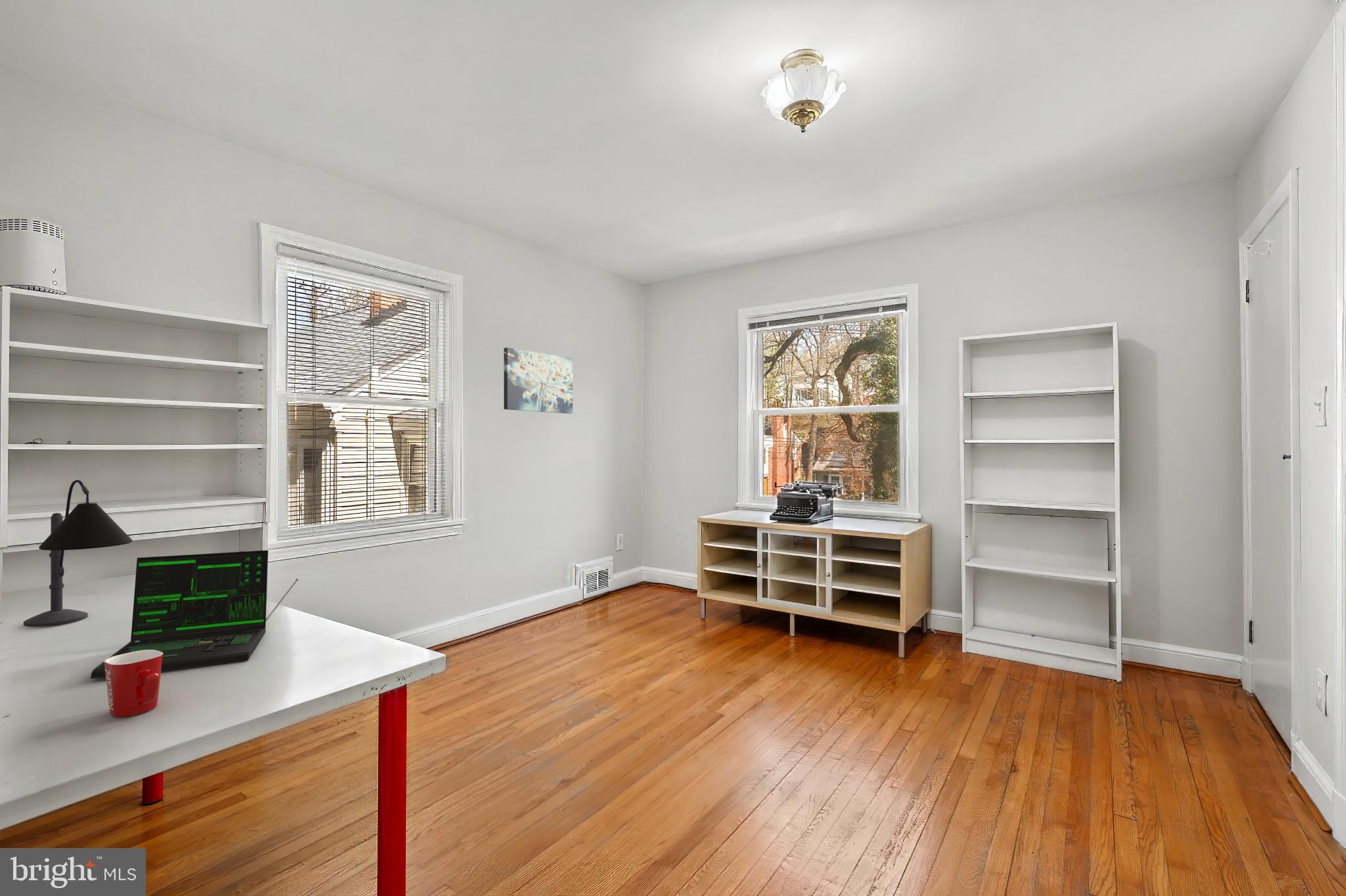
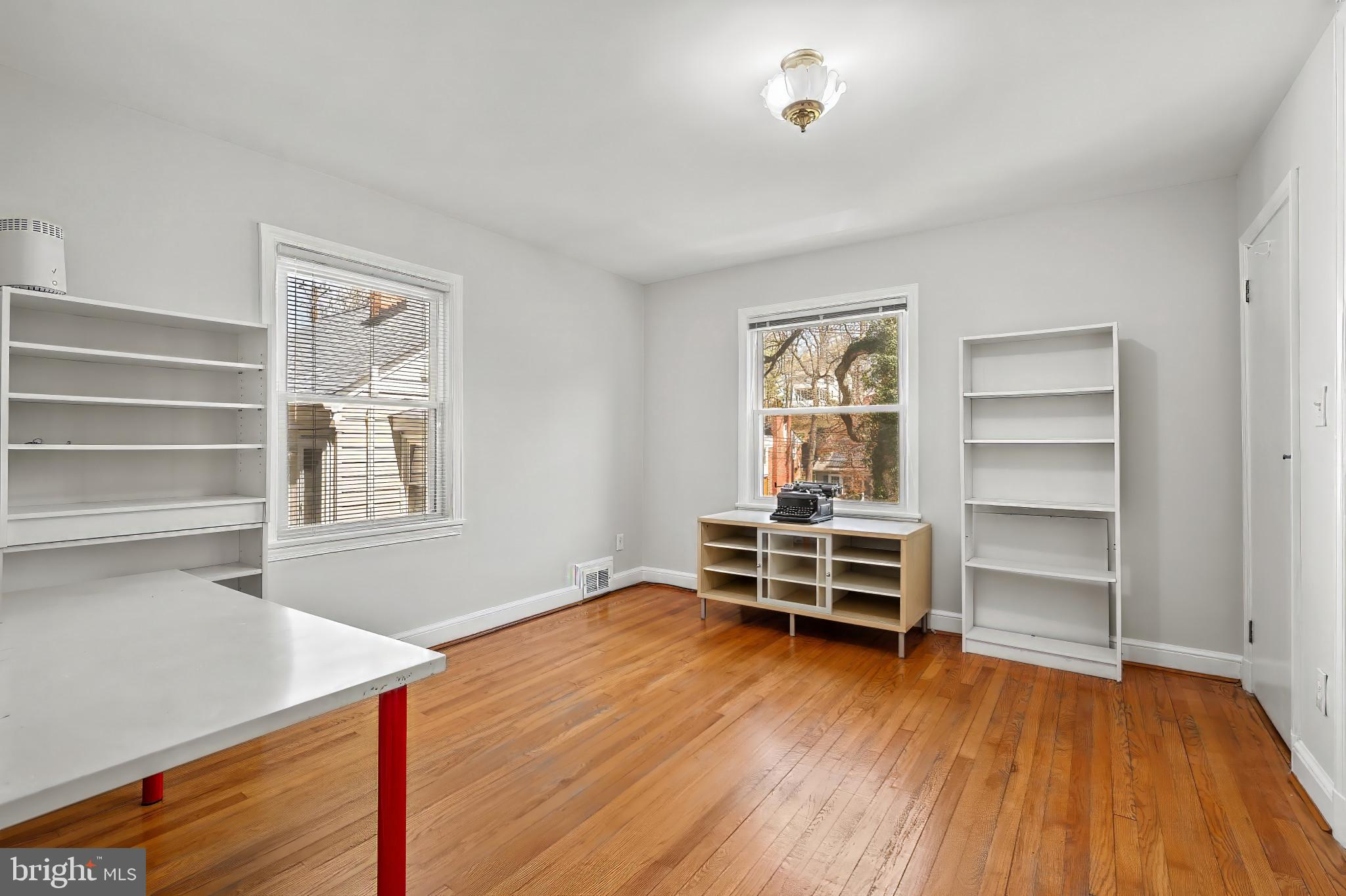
- wall art [503,347,574,414]
- laptop [90,550,300,679]
- desk lamp [23,480,133,627]
- mug [103,650,163,717]
